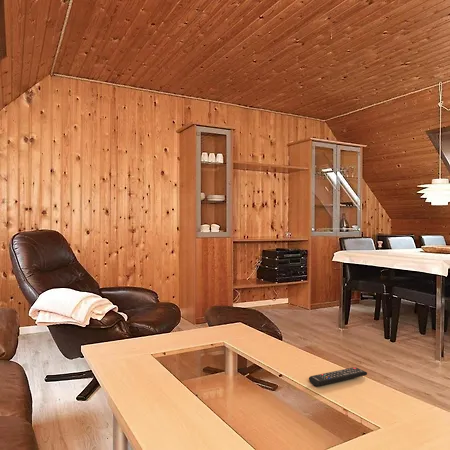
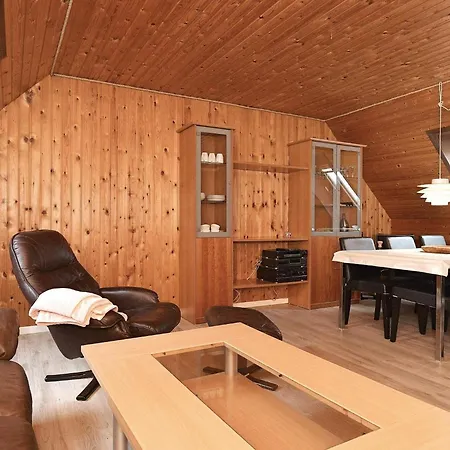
- remote control [308,366,368,387]
